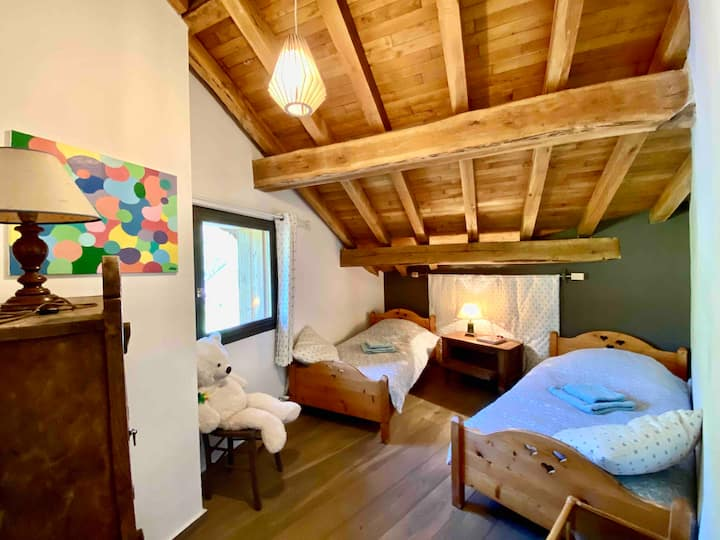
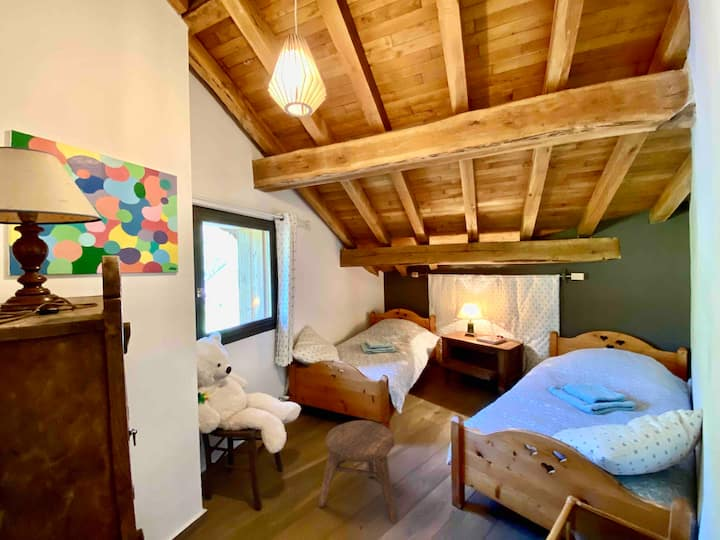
+ stool [317,419,398,524]
